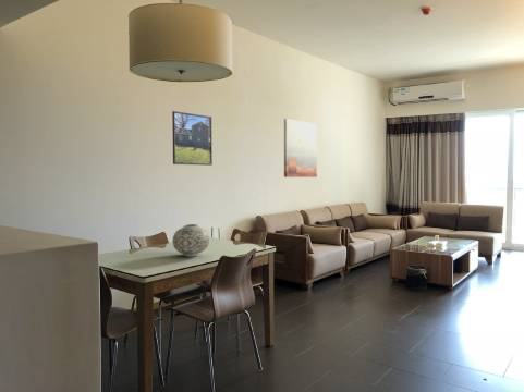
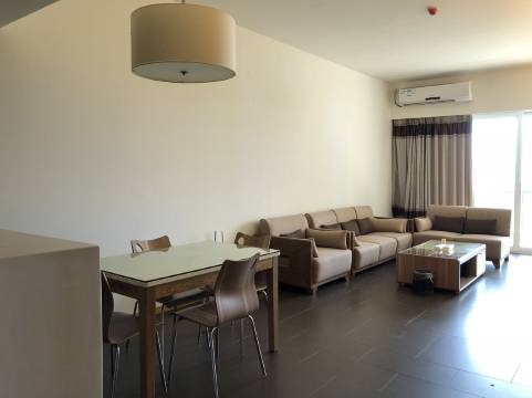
- vase [171,223,210,258]
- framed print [171,110,214,167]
- wall art [283,118,318,179]
